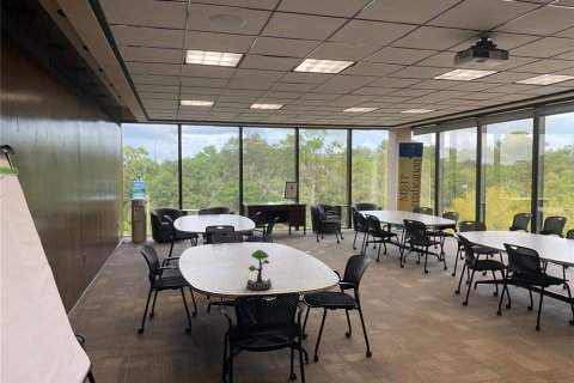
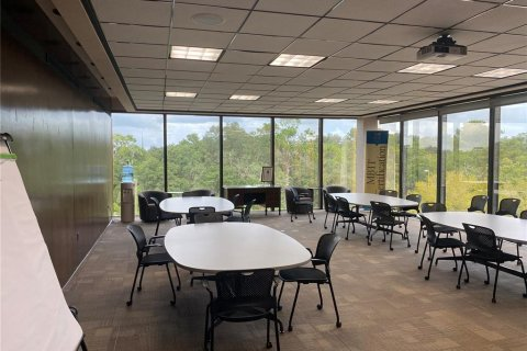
- plant [245,249,273,291]
